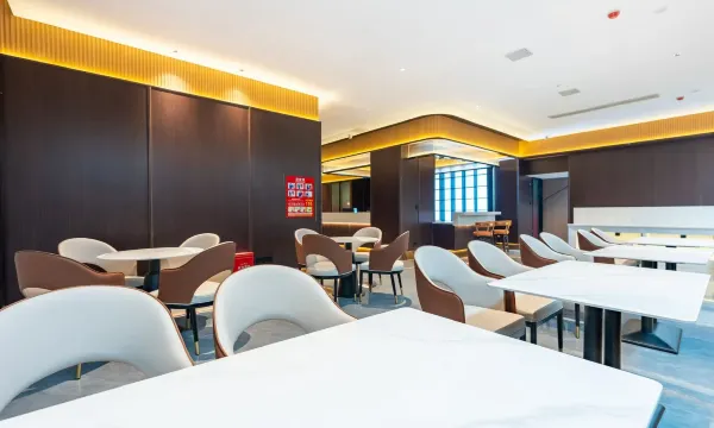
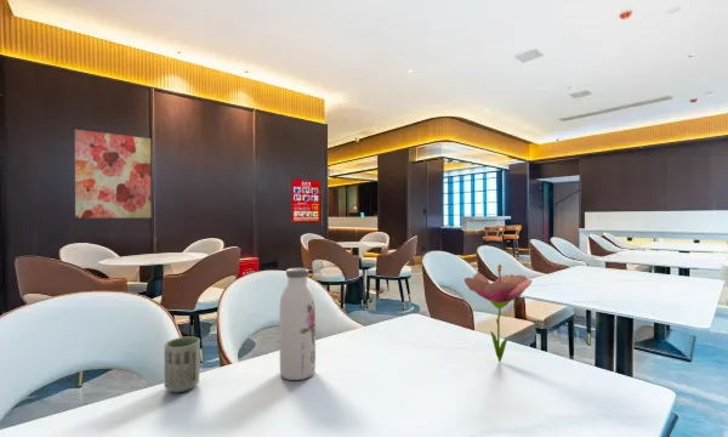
+ wall art [74,129,152,220]
+ water bottle [279,267,317,381]
+ cup [164,336,201,393]
+ flower [463,263,534,363]
